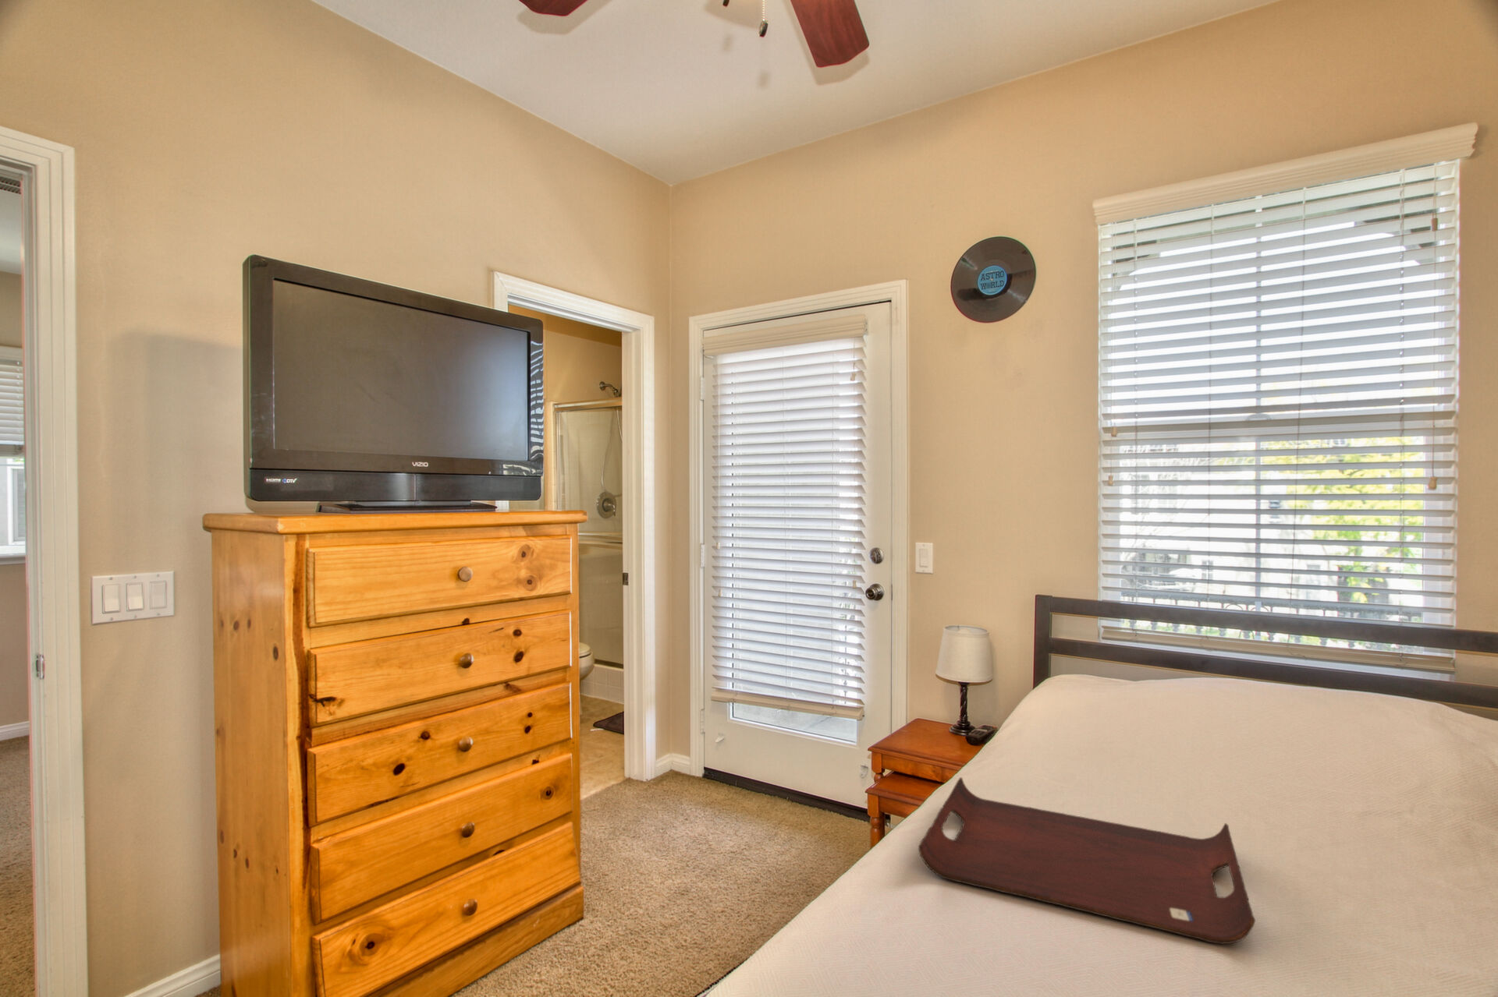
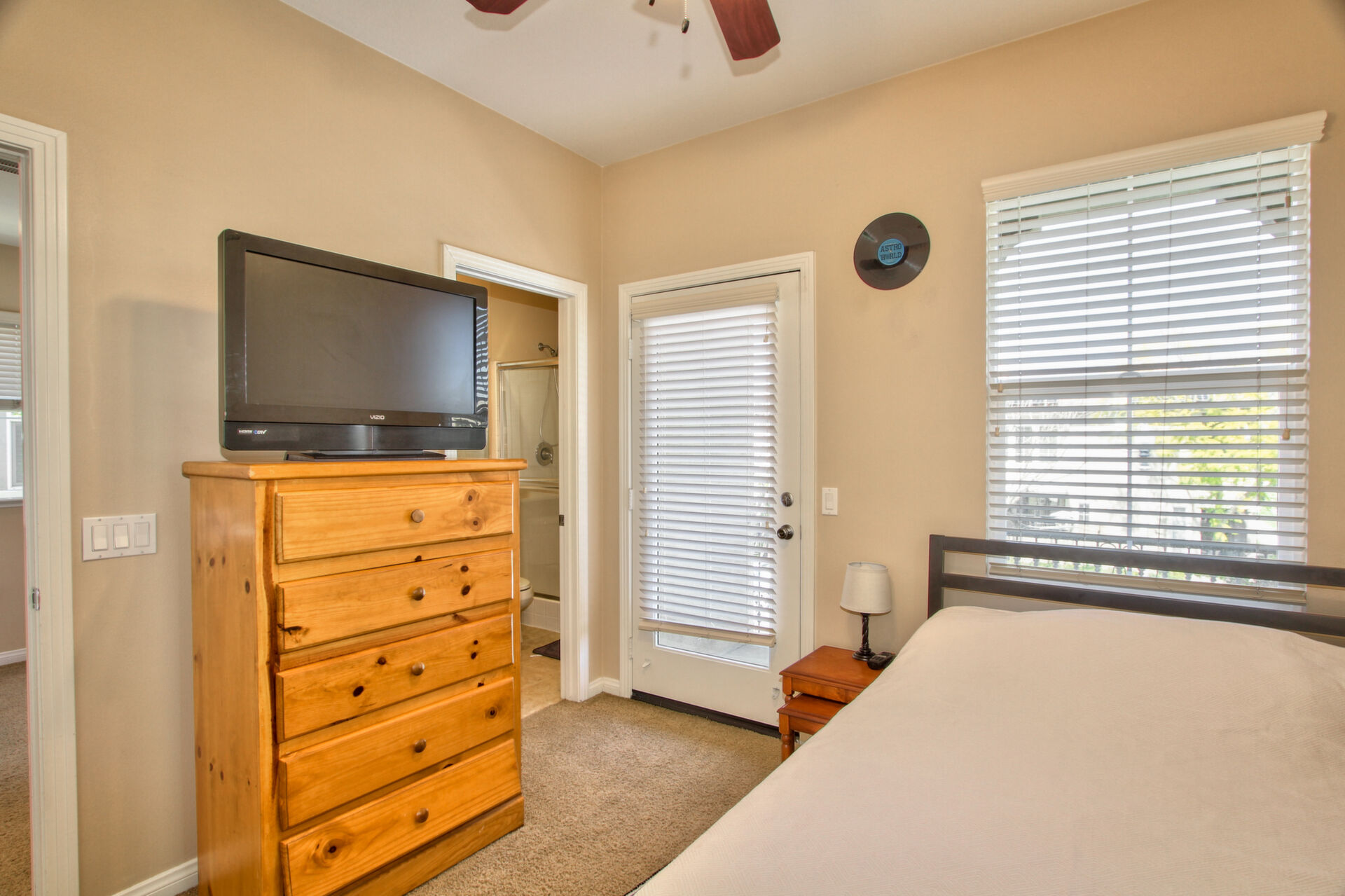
- serving tray [918,777,1256,945]
